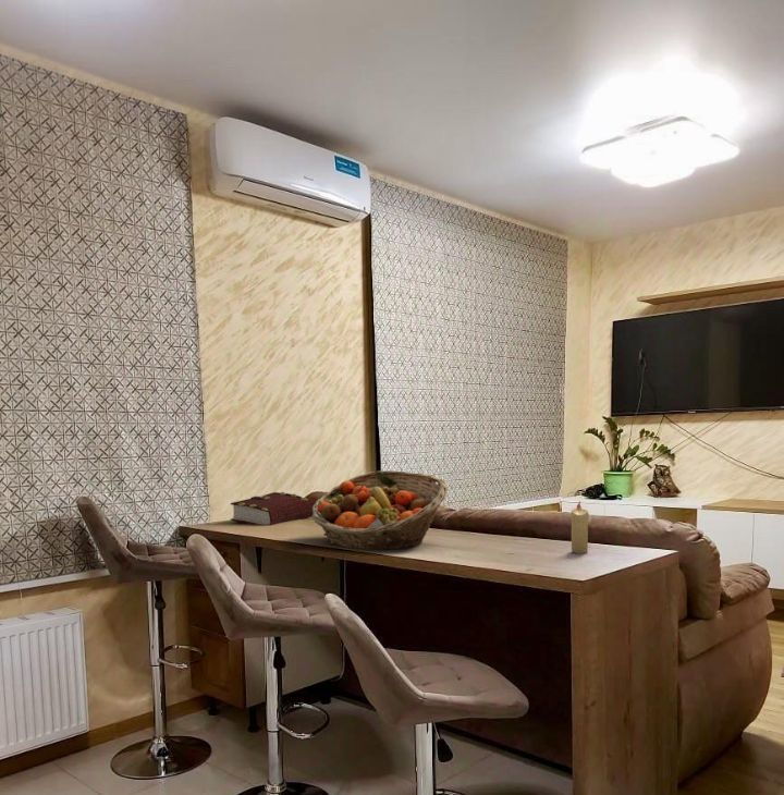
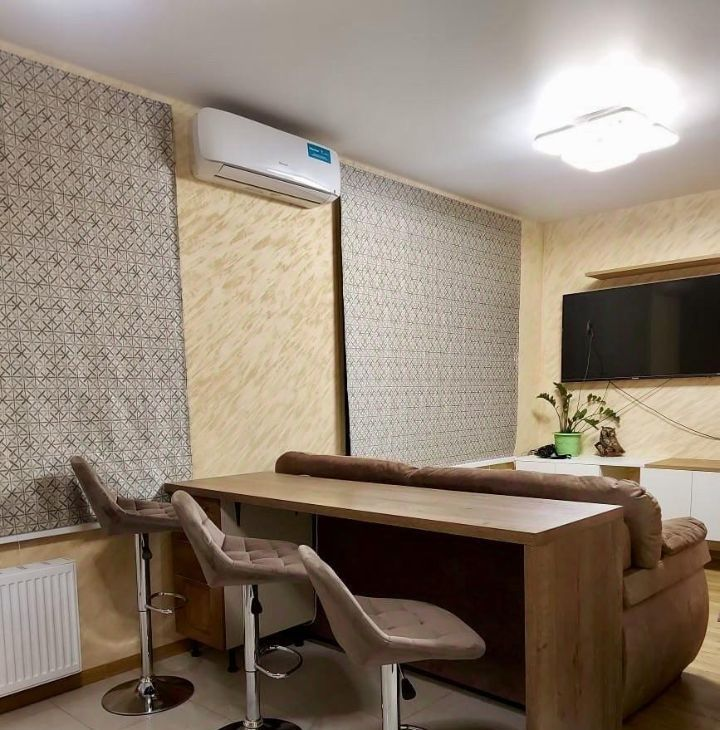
- book [230,491,314,526]
- fruit basket [311,469,449,550]
- candle [571,500,590,554]
